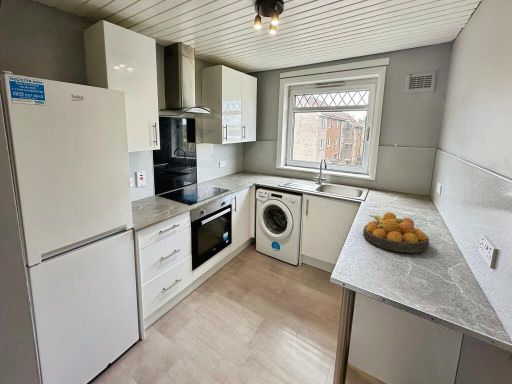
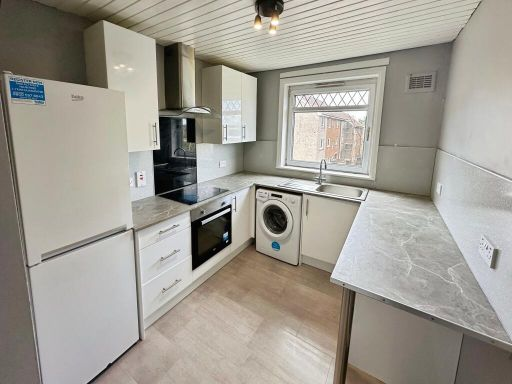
- fruit bowl [362,211,430,254]
